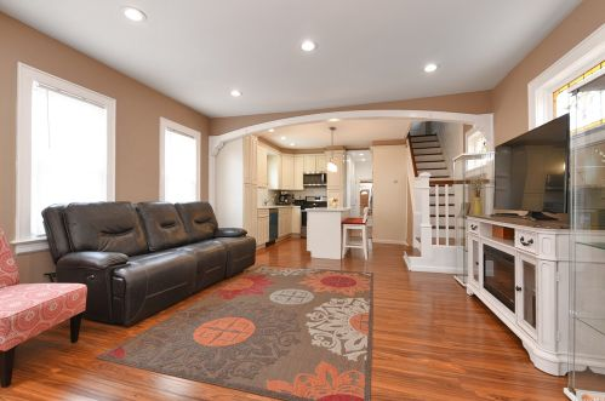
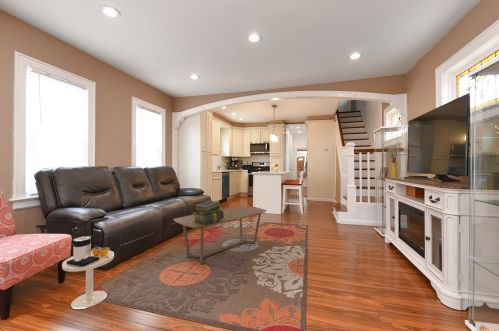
+ coffee table [172,205,268,265]
+ side table [61,235,115,310]
+ stack of books [192,200,224,225]
